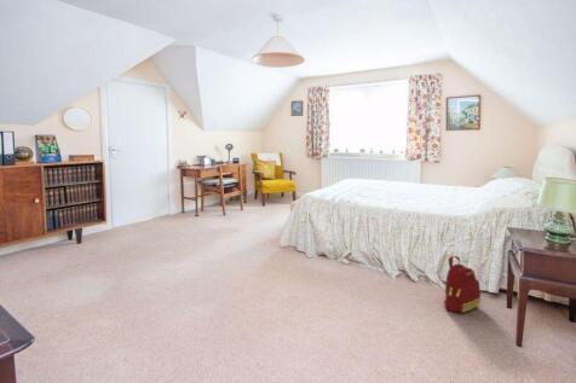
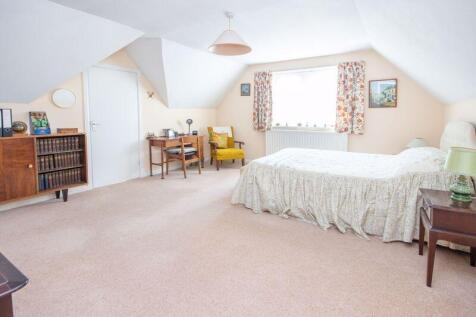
- backpack [443,255,482,313]
